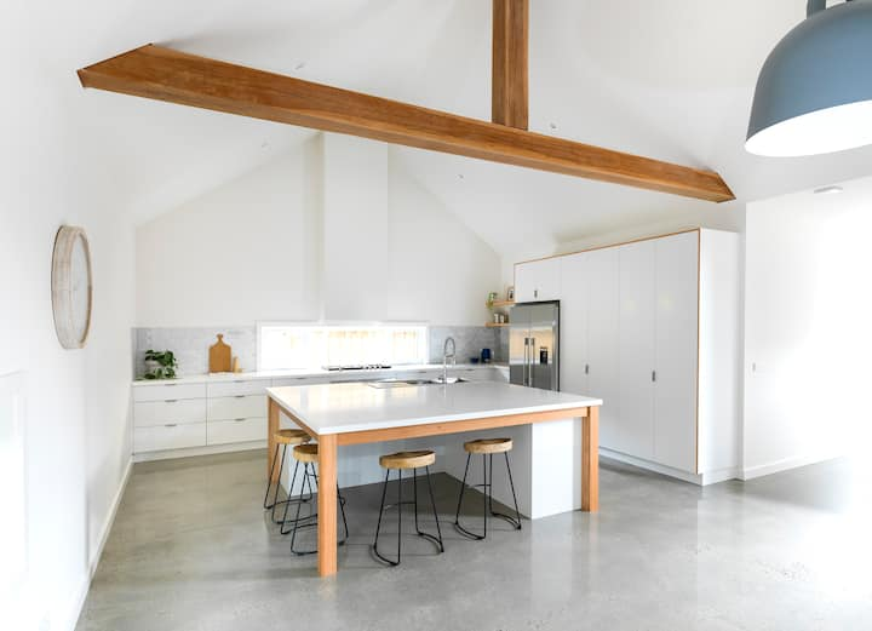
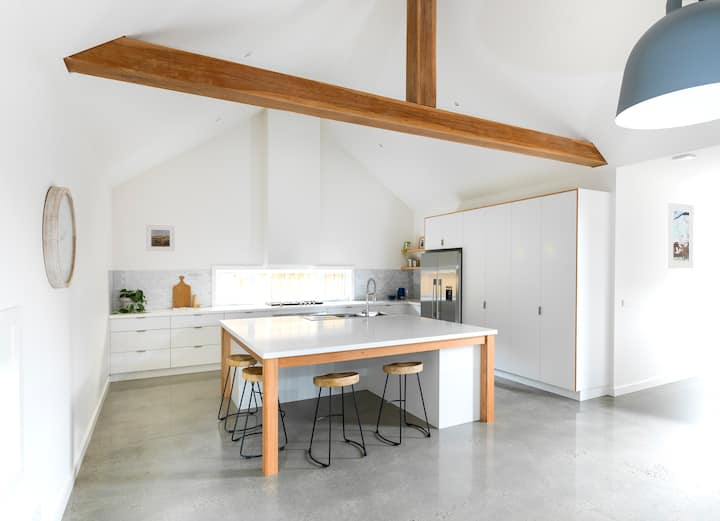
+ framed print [145,224,176,252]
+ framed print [667,202,695,270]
